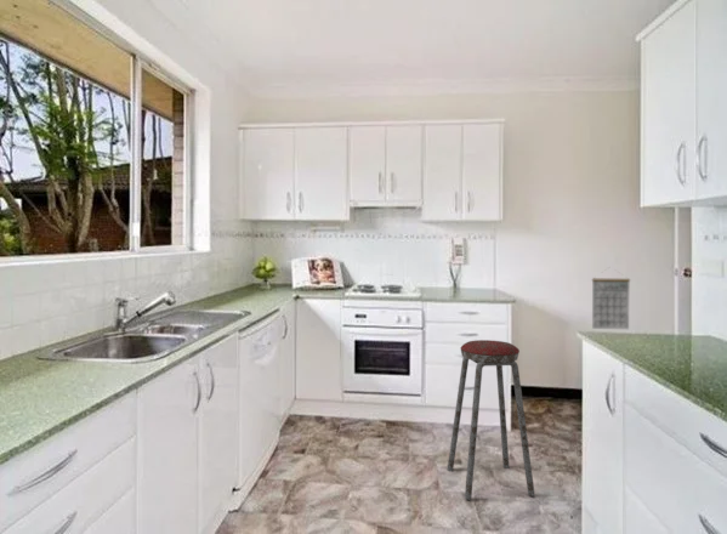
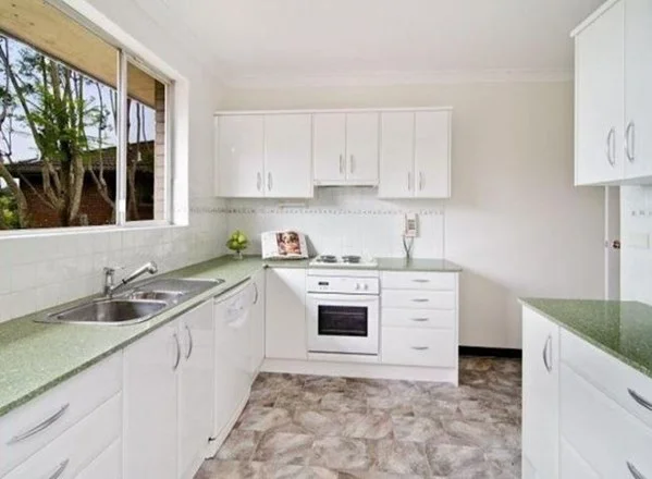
- calendar [591,267,631,330]
- music stool [447,339,536,501]
